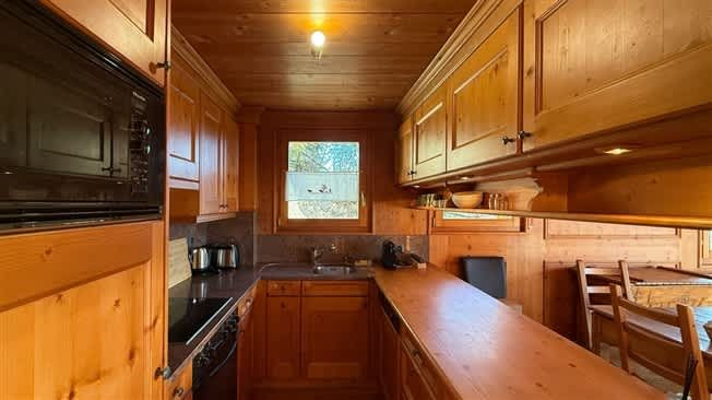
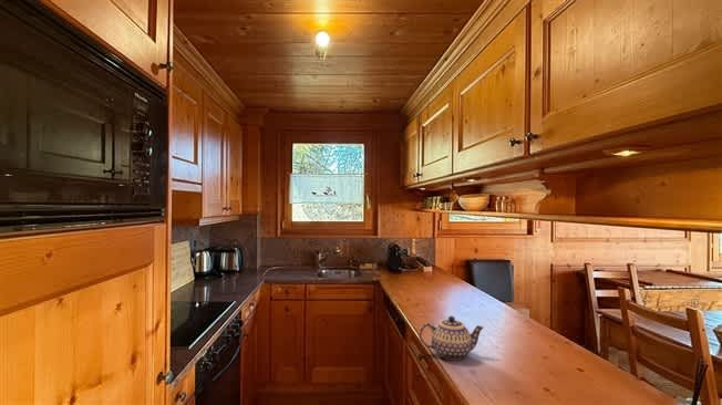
+ teapot [417,315,485,361]
